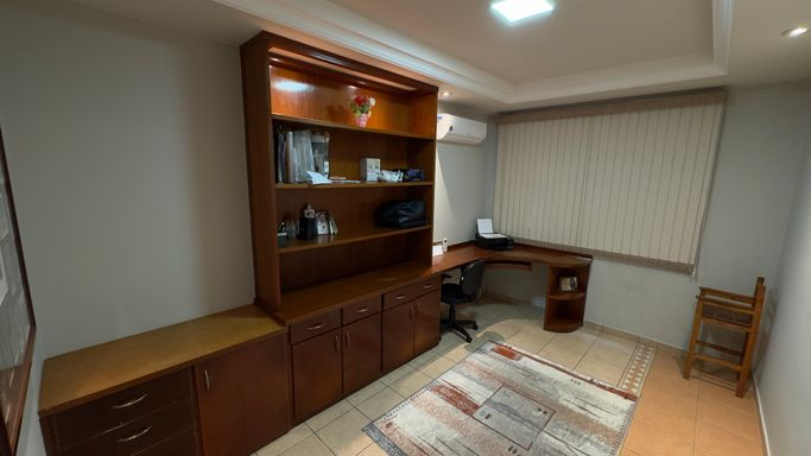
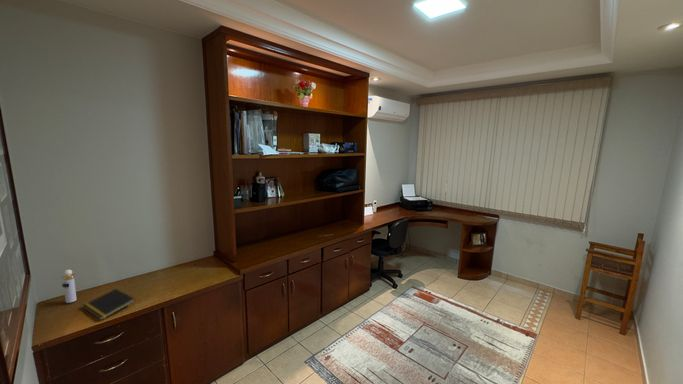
+ notepad [82,288,136,321]
+ perfume bottle [60,269,78,304]
